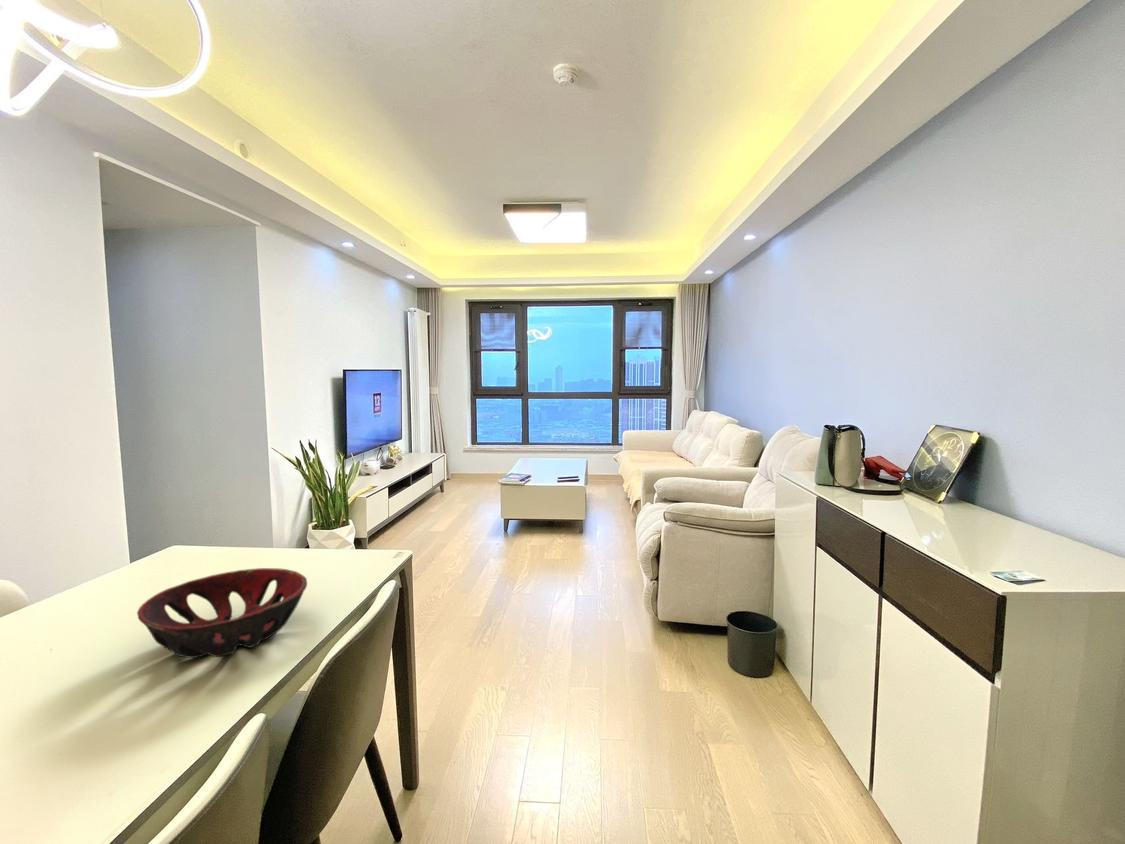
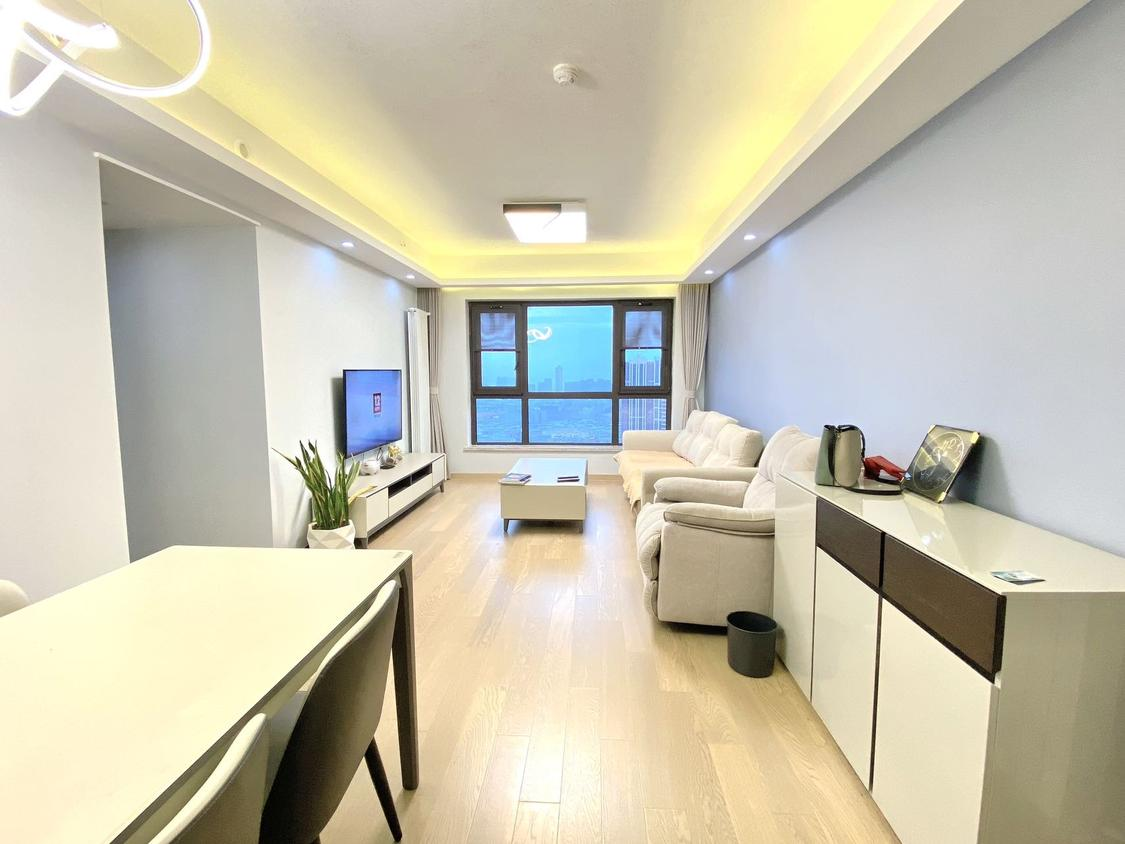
- decorative bowl [136,567,308,659]
